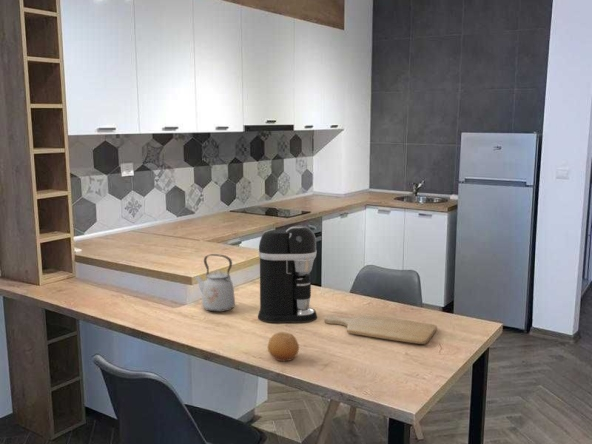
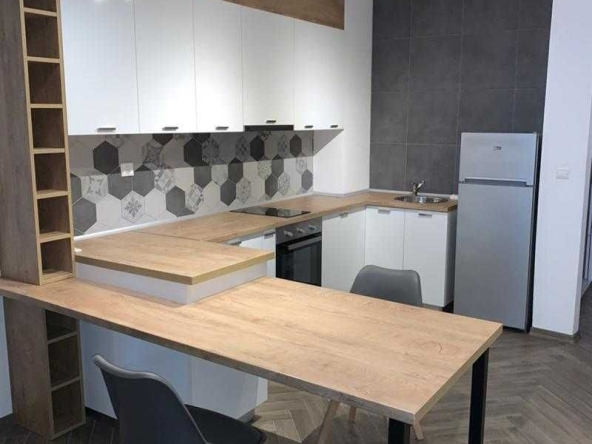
- chopping board [324,314,438,345]
- kettle [193,253,236,313]
- fruit [267,331,300,362]
- coffee maker [257,225,318,324]
